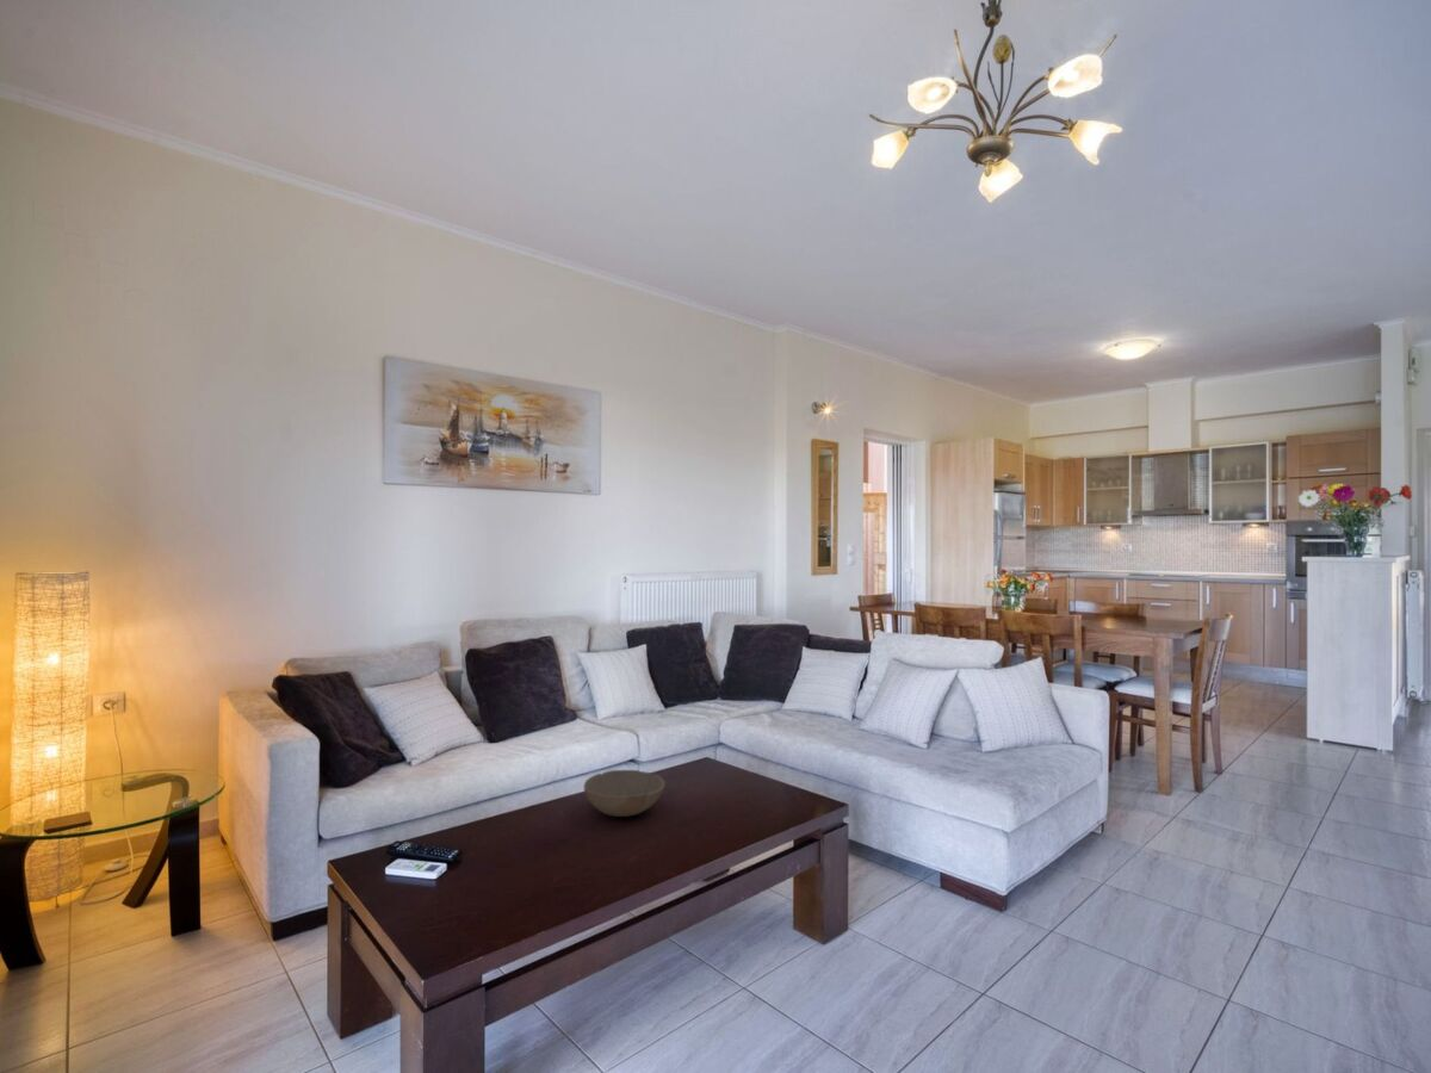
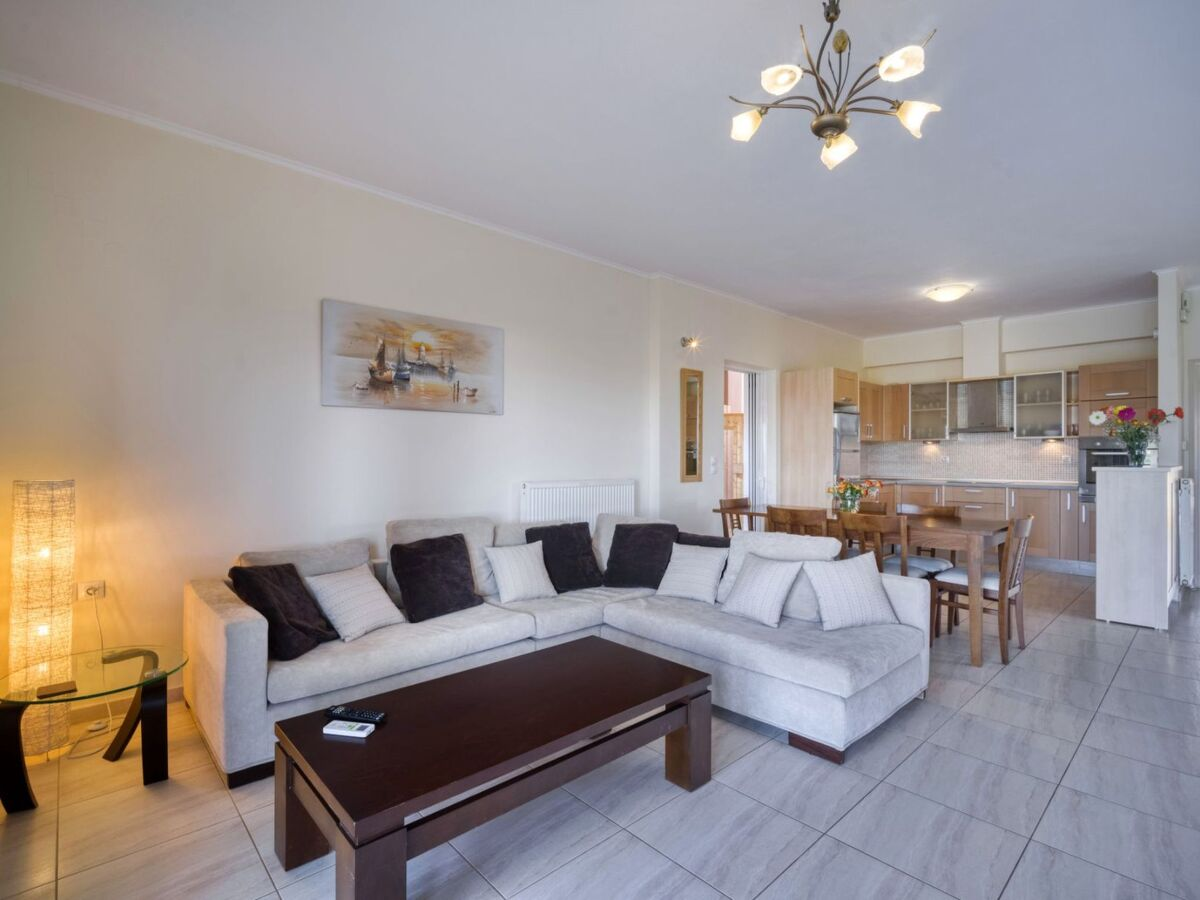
- bowl [583,769,665,818]
